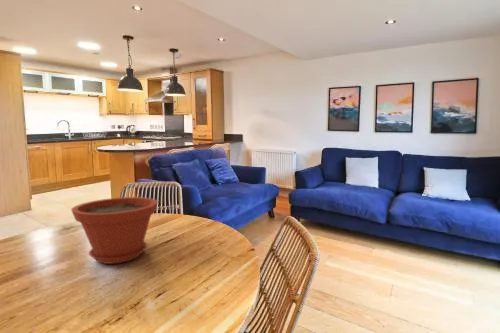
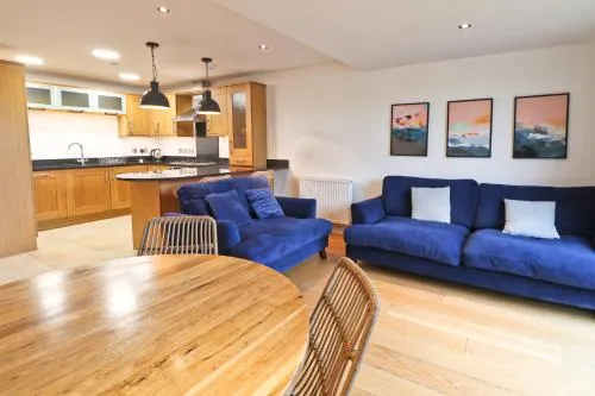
- plant pot [70,196,159,265]
